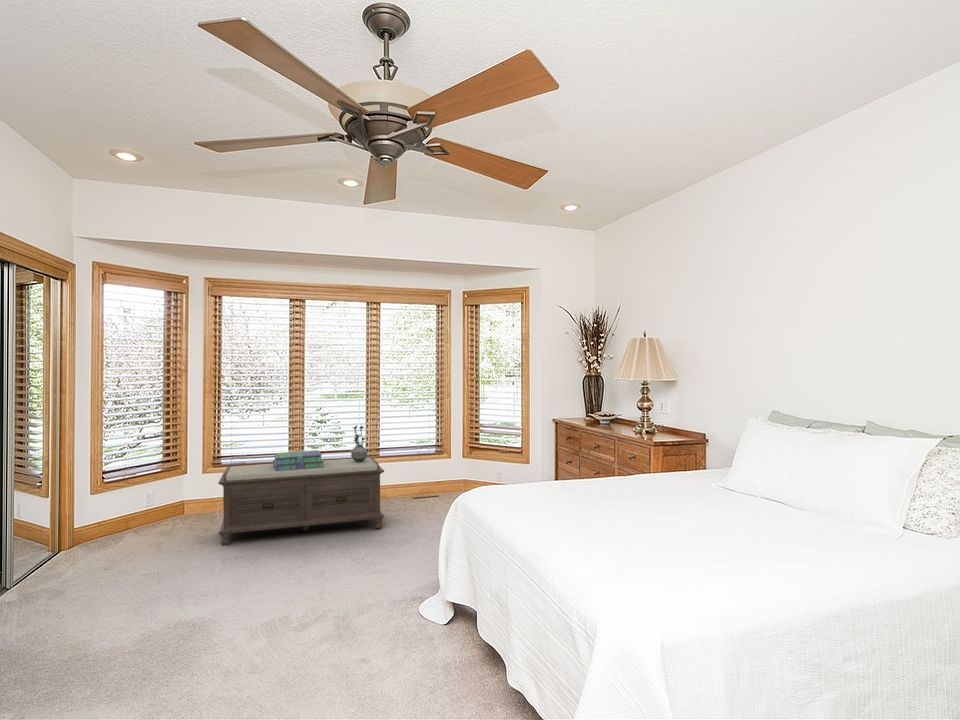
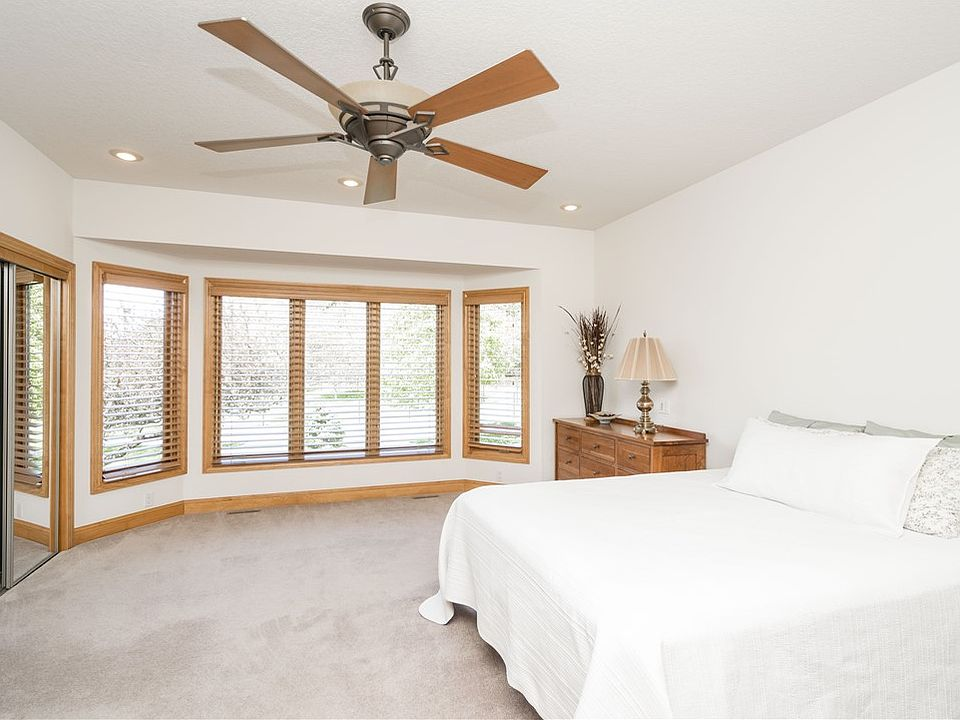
- stack of books [272,449,324,471]
- potted plant [350,424,368,462]
- bench [217,456,385,546]
